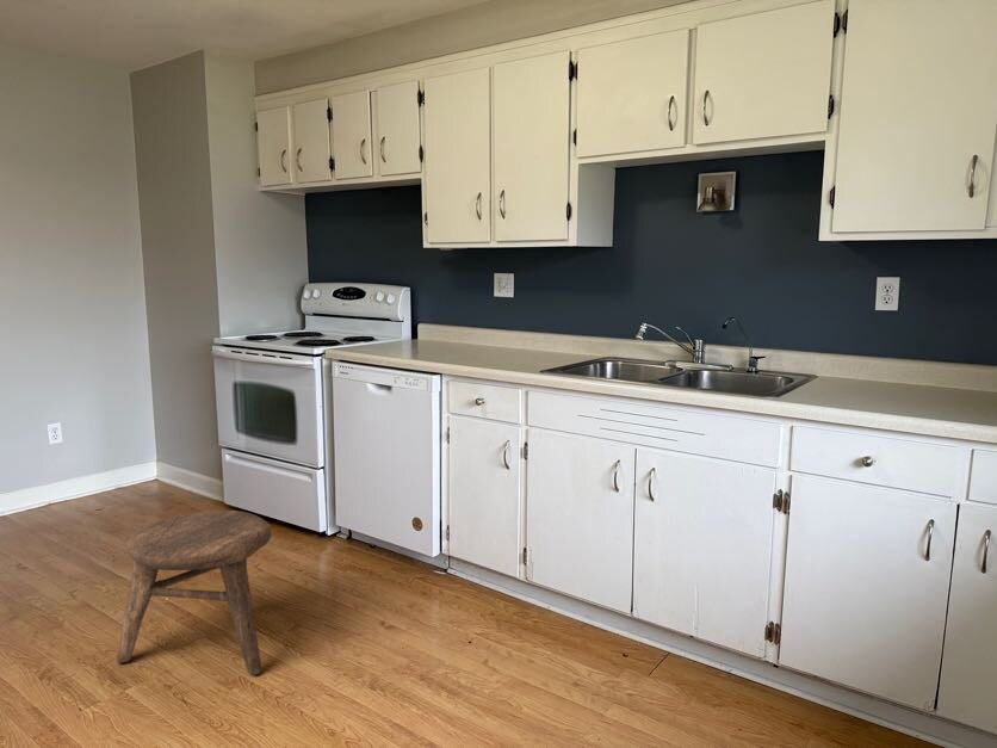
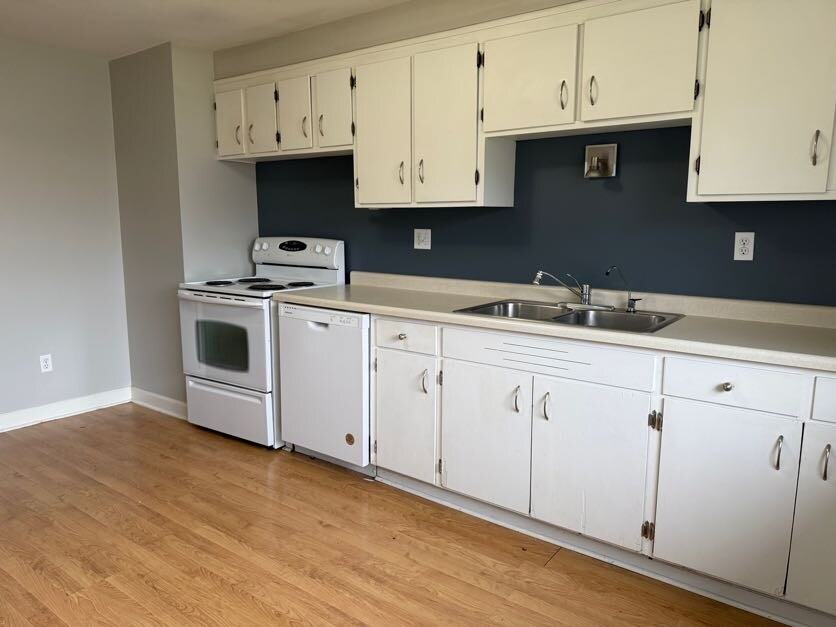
- stool [116,509,272,676]
